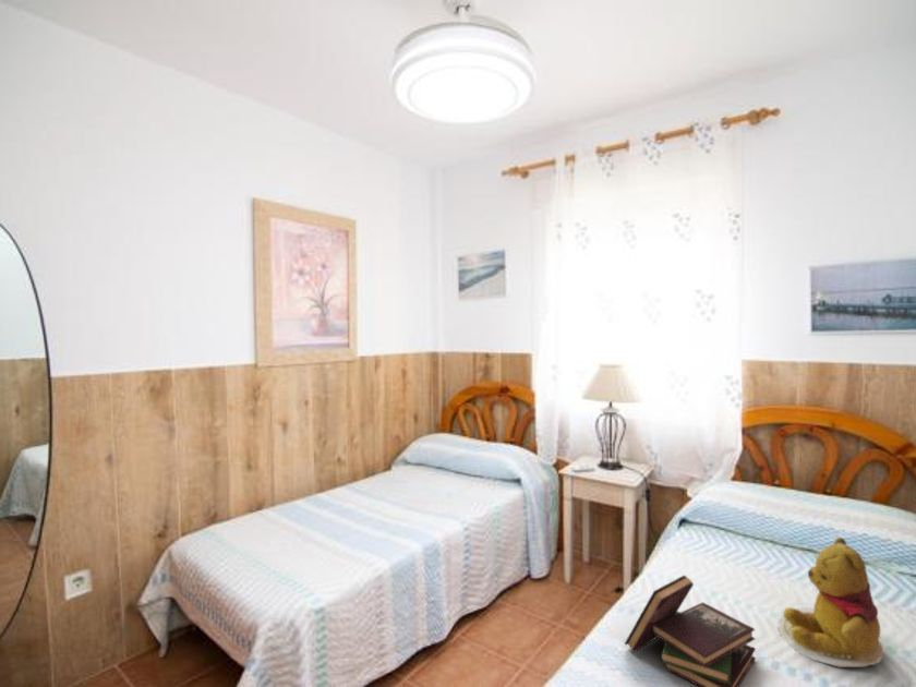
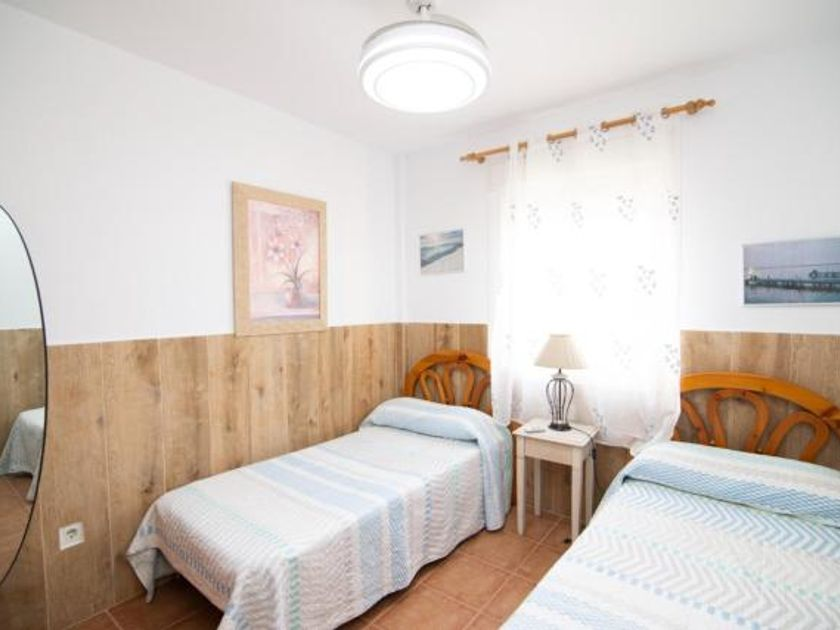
- teddy bear [776,537,884,668]
- book [624,575,757,687]
